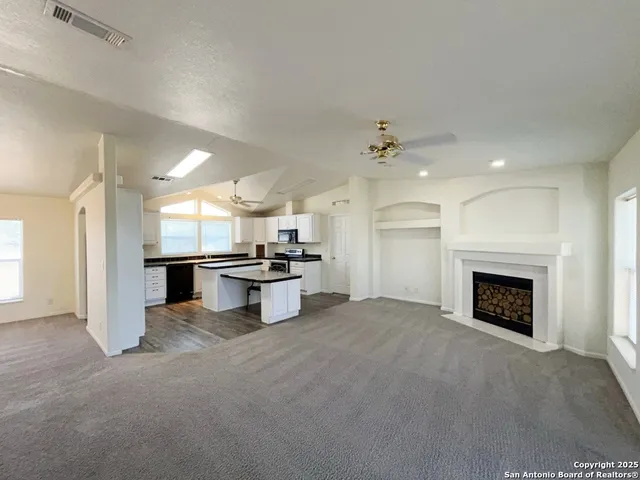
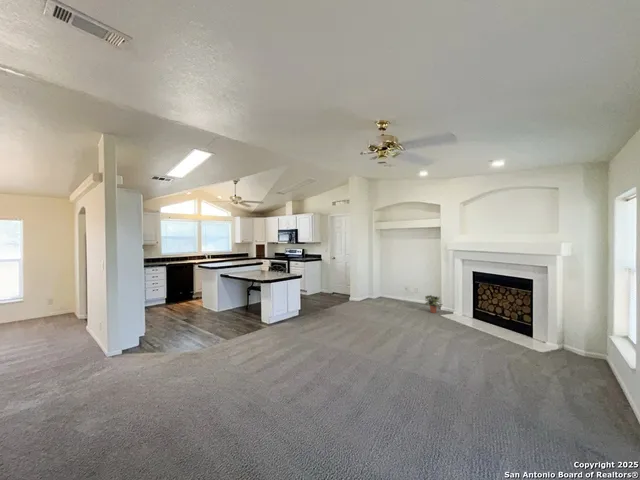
+ potted plant [423,294,444,314]
